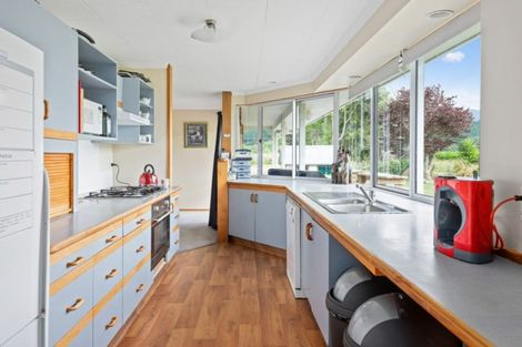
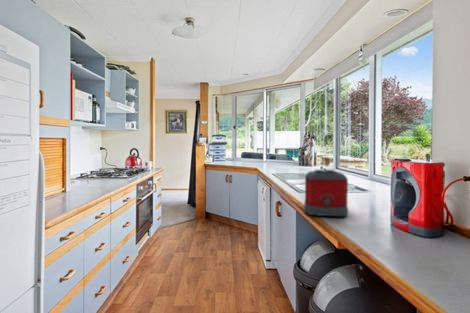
+ toaster [303,169,349,217]
